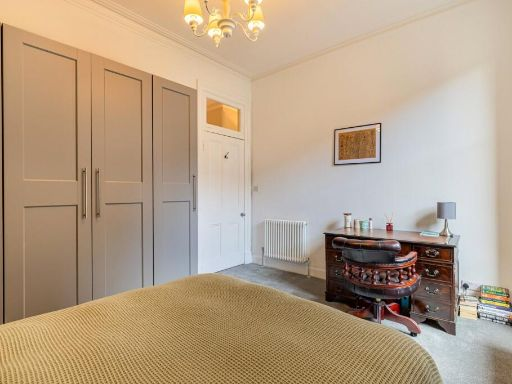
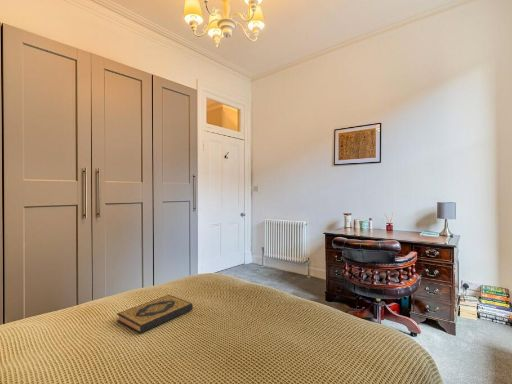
+ hardback book [116,294,194,334]
